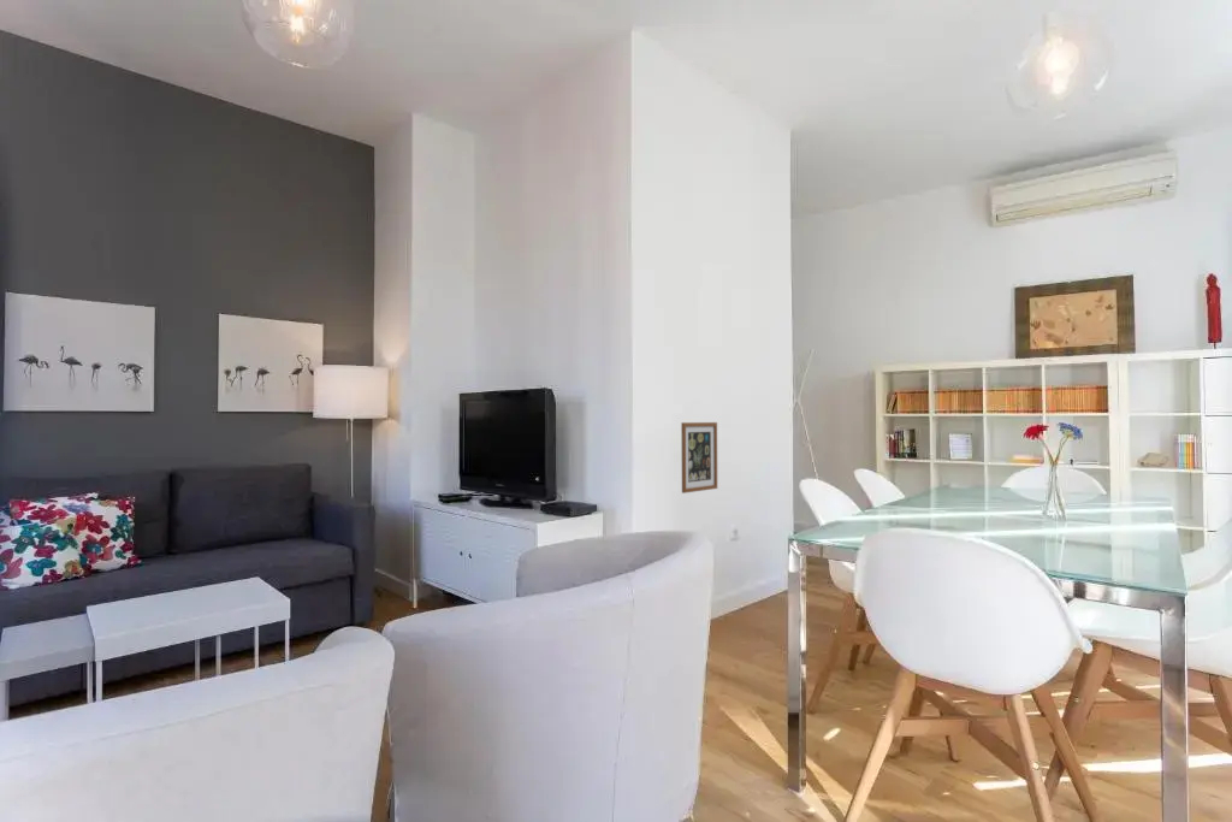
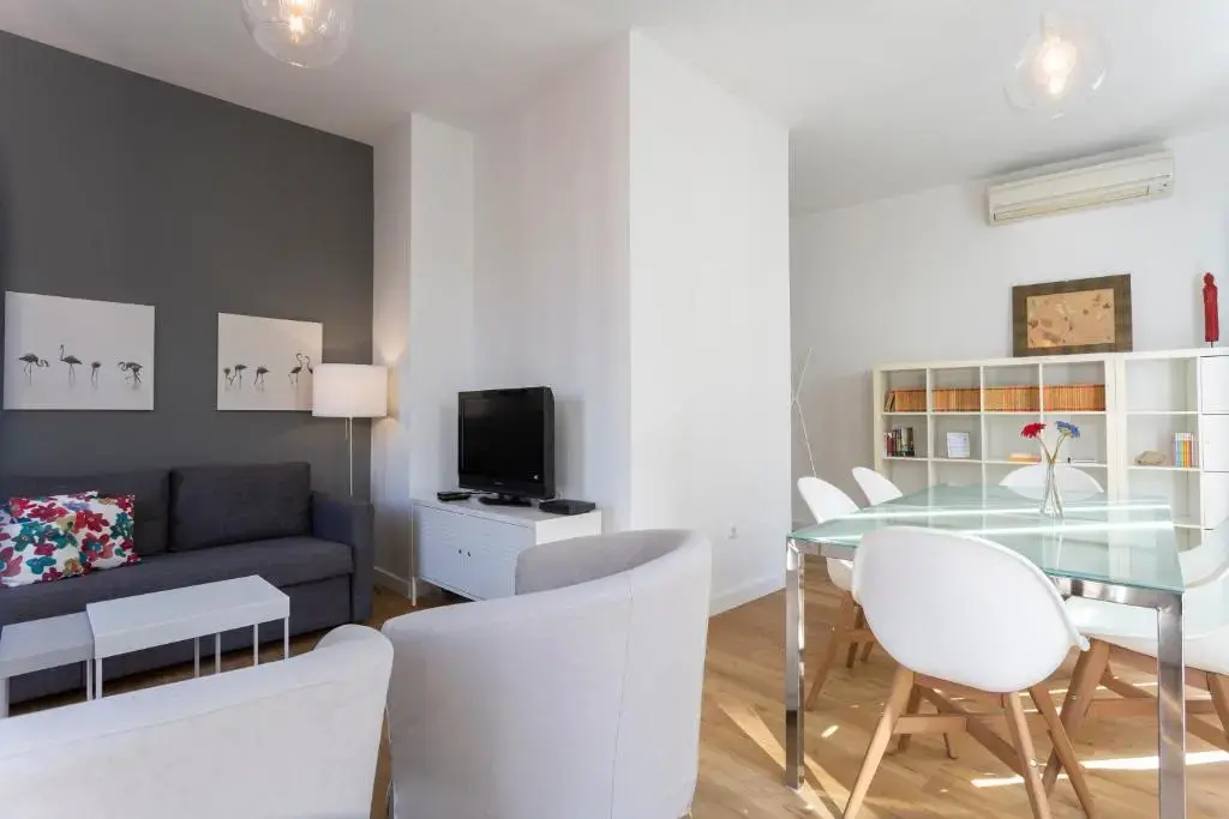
- wall art [680,421,718,495]
